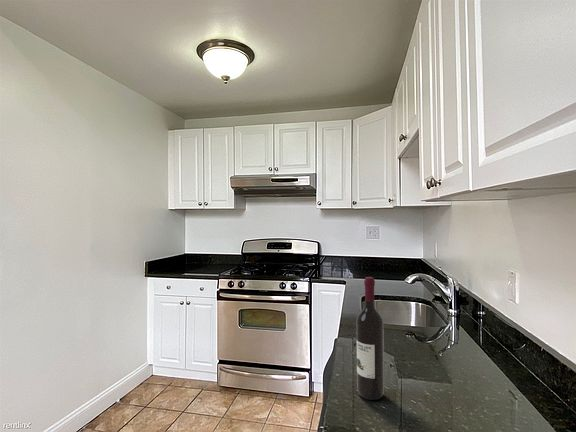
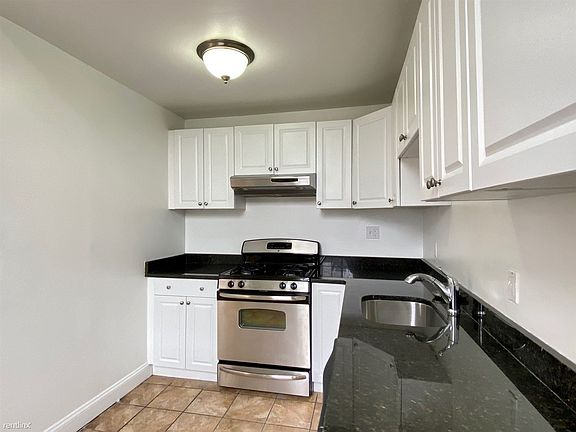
- wine bottle [356,276,385,401]
